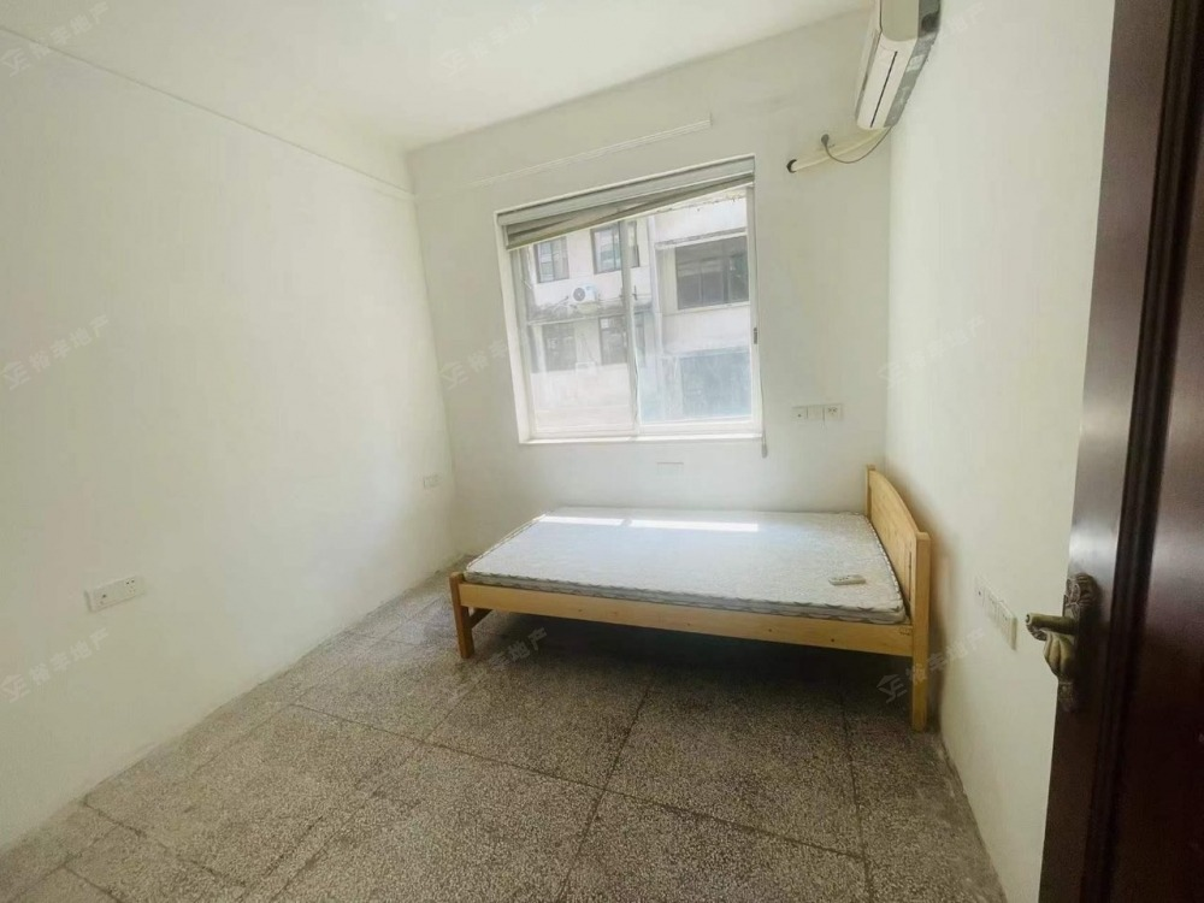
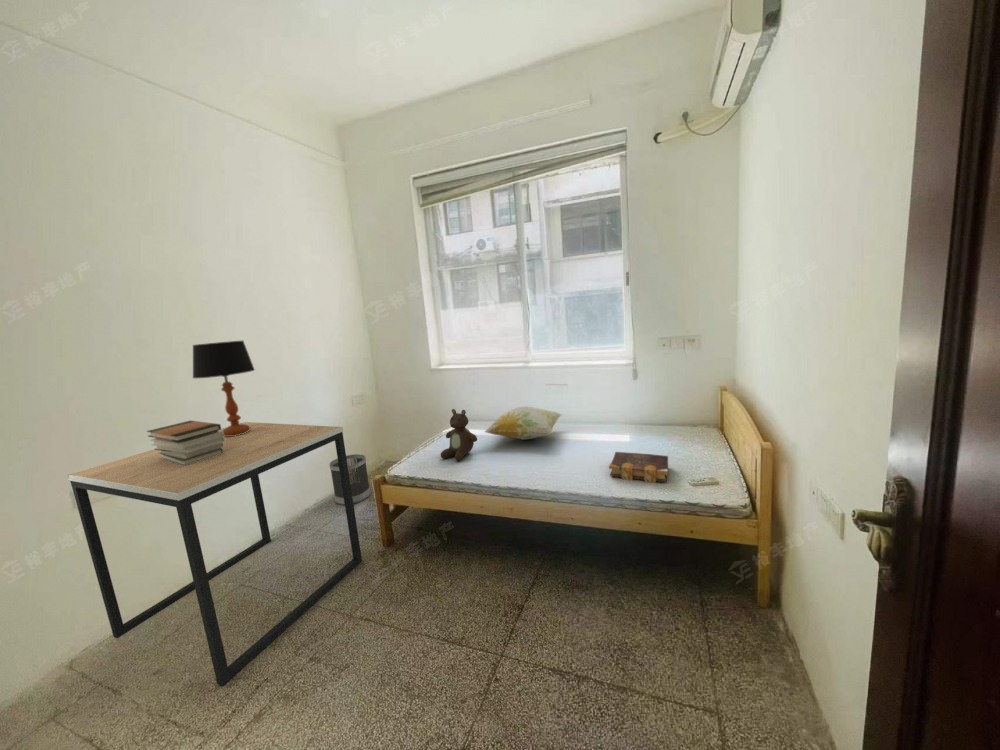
+ wastebasket [329,453,372,506]
+ decorative pillow [484,406,564,441]
+ book stack [146,419,225,466]
+ teddy bear [440,408,478,462]
+ side table [66,421,363,687]
+ book [608,451,669,484]
+ table lamp [191,340,256,436]
